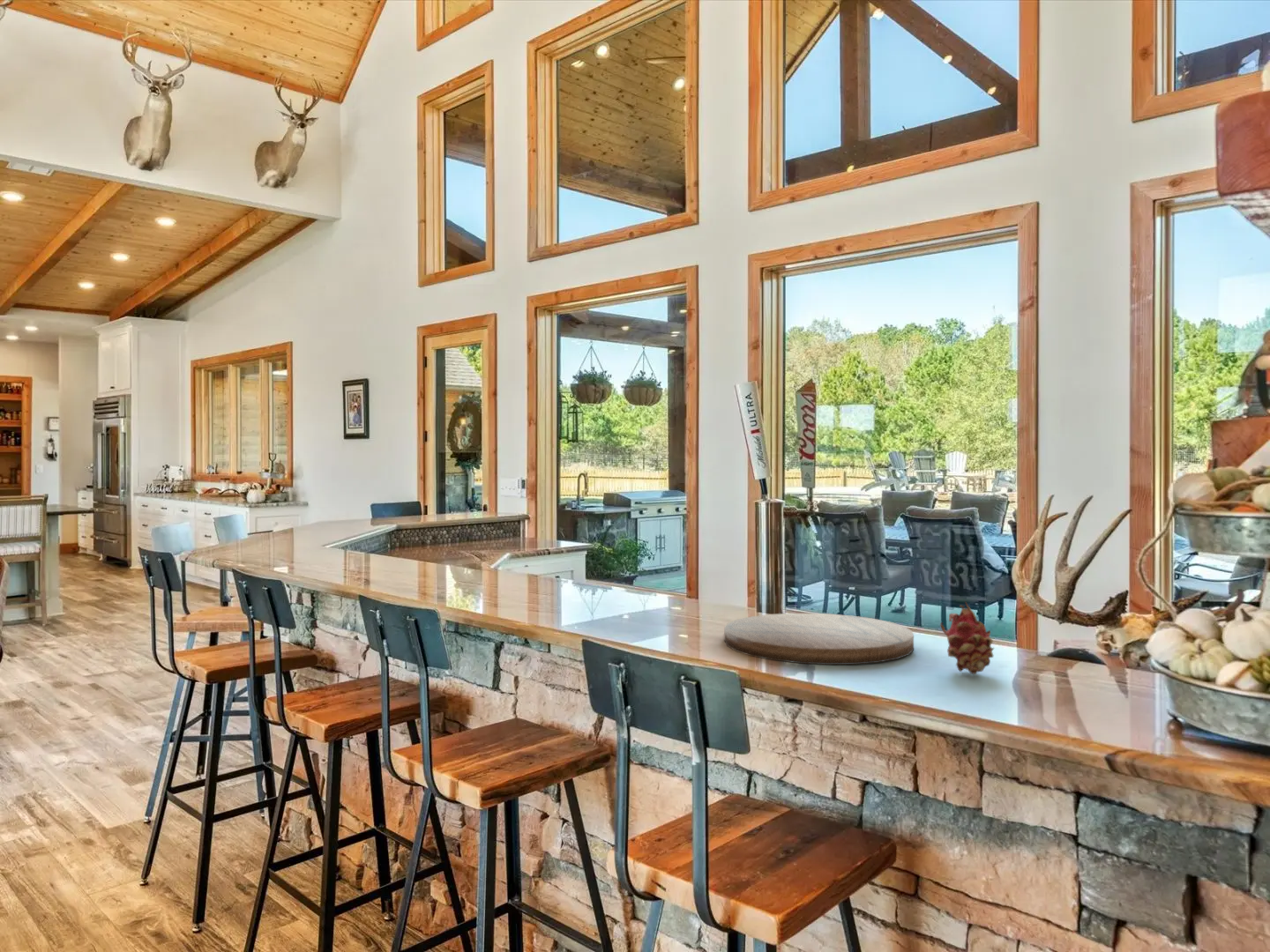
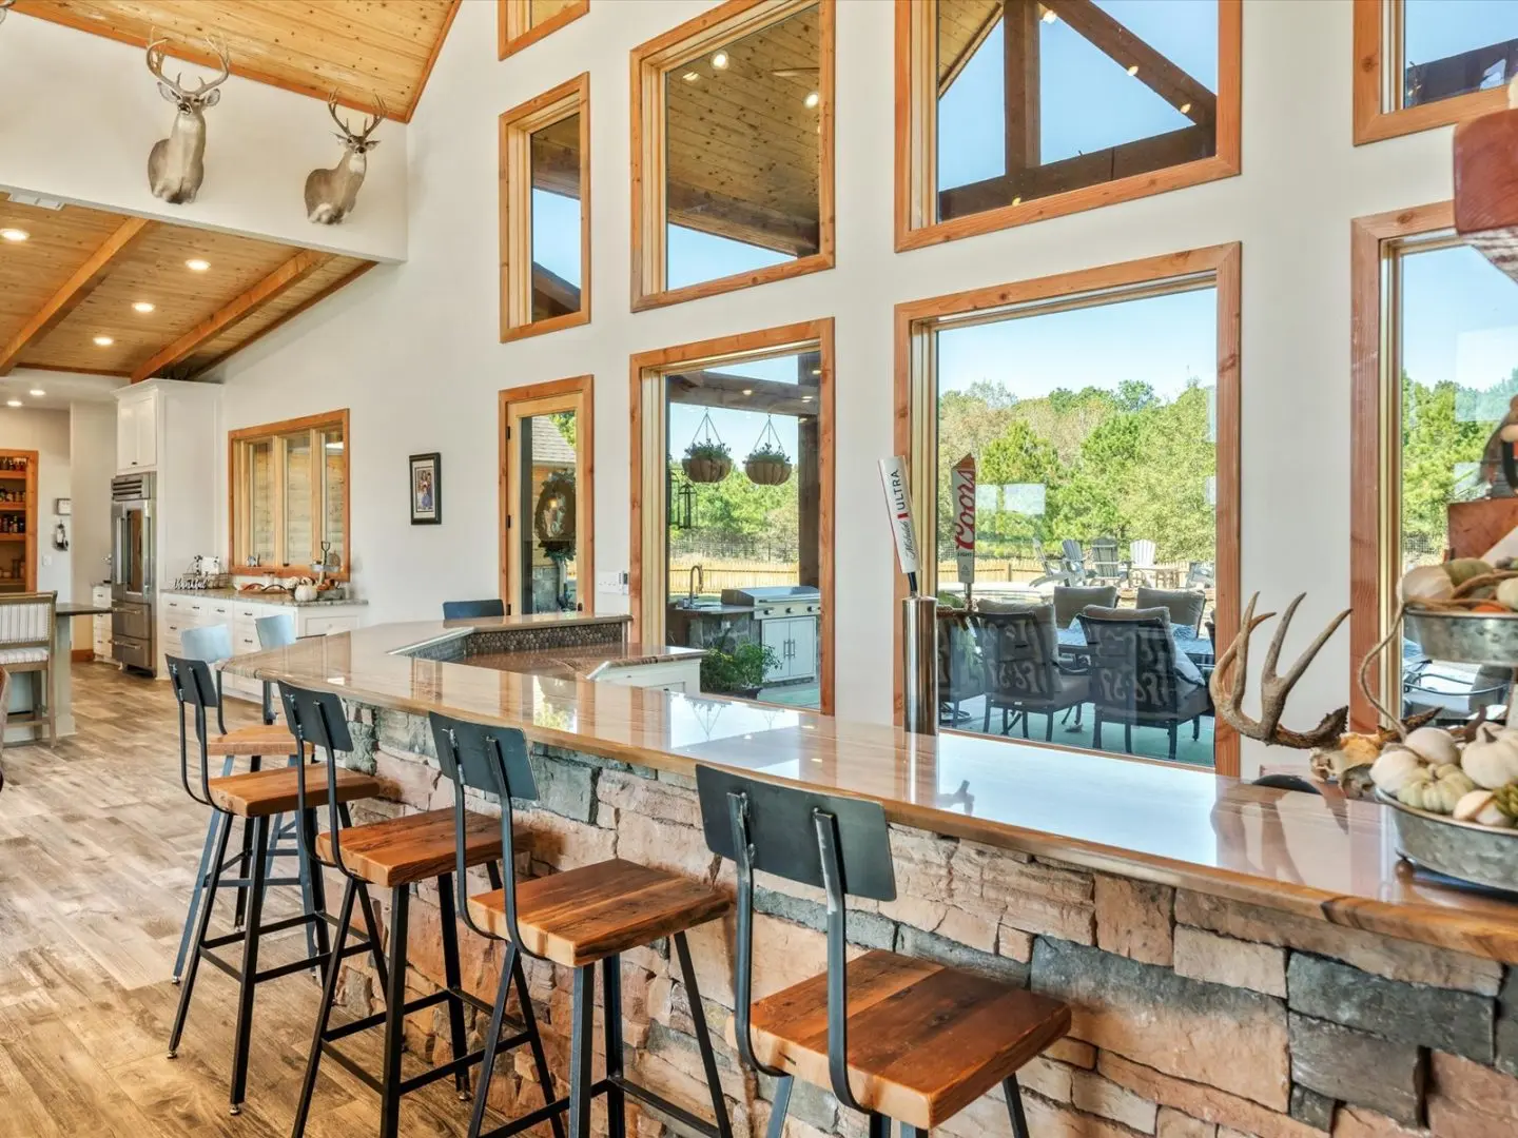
- fruit [939,600,995,675]
- cutting board [723,613,915,666]
